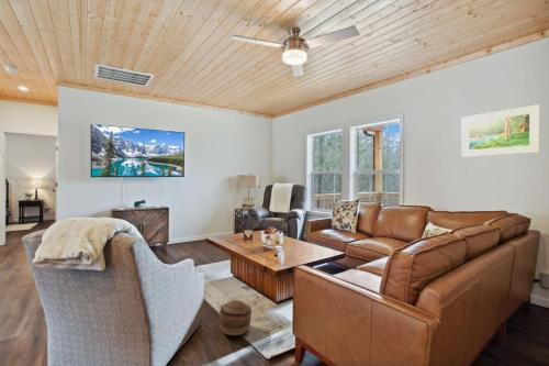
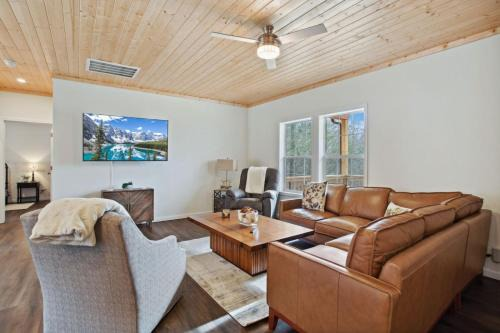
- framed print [460,103,541,158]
- basket [219,299,253,336]
